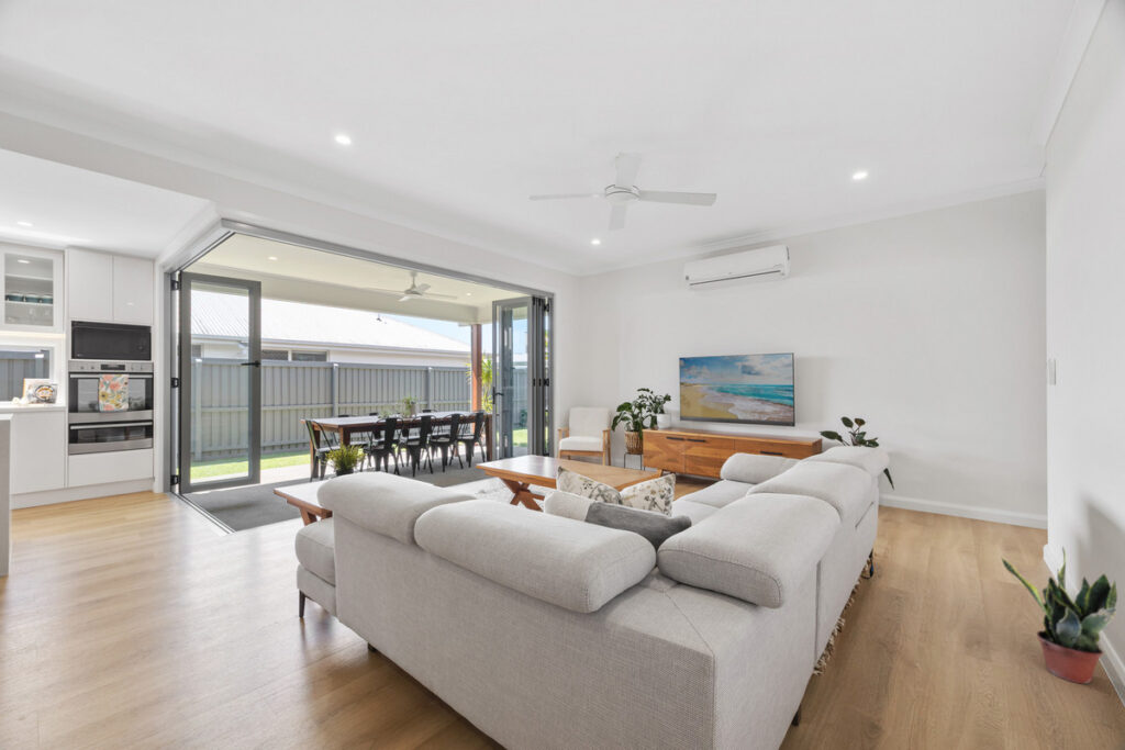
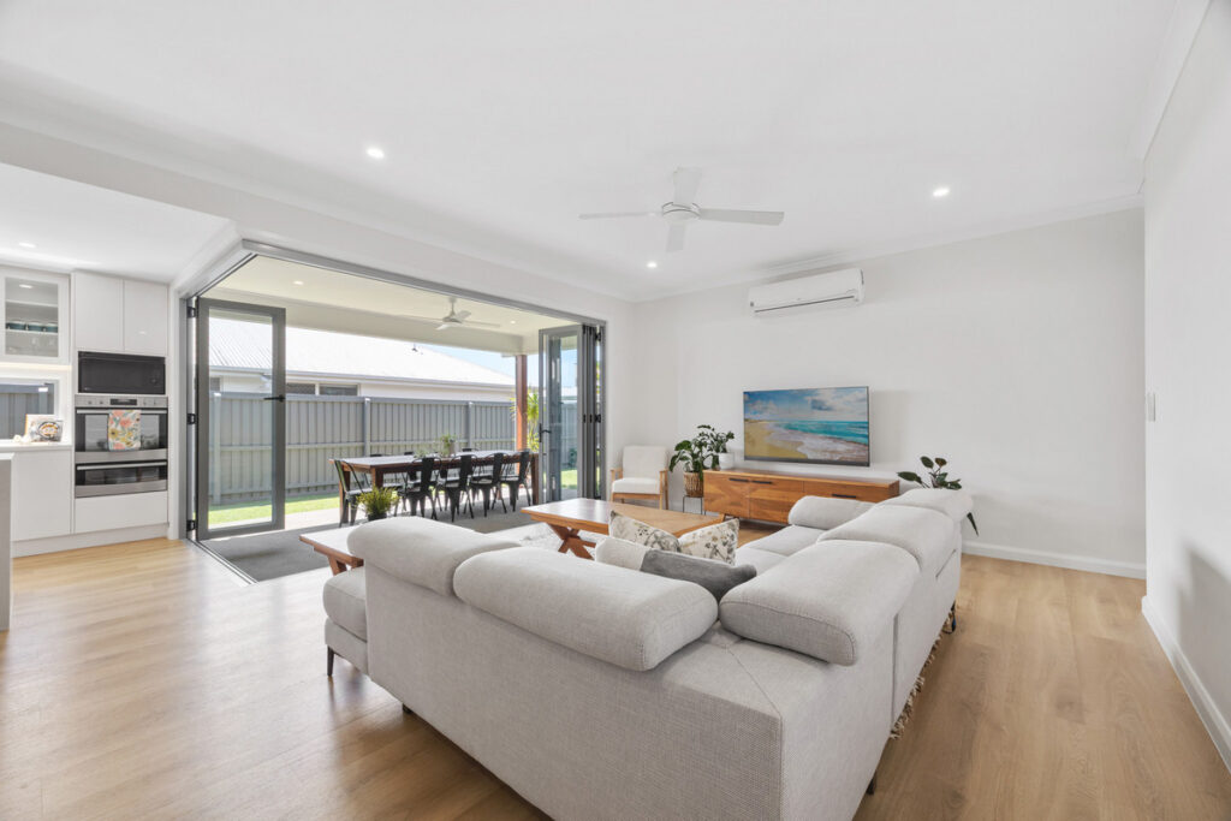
- potted plant [1000,546,1121,685]
